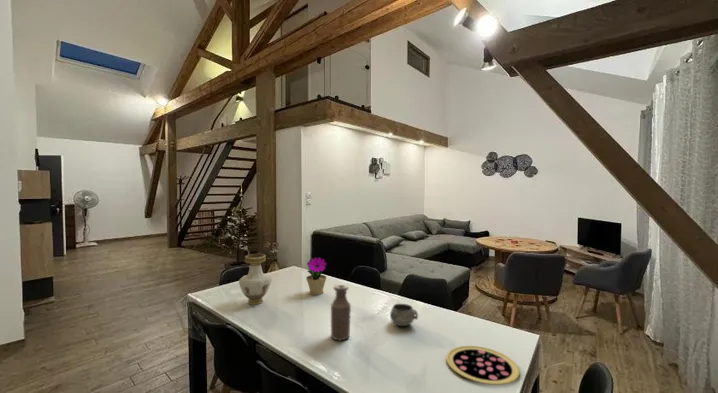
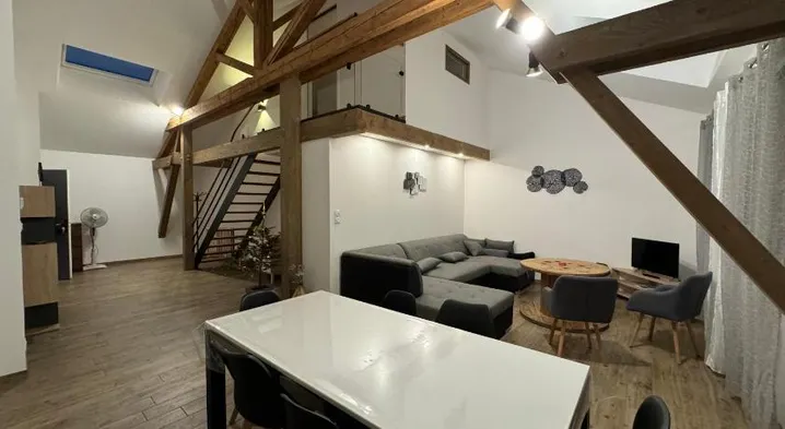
- flower pot [305,256,328,296]
- bottle [330,284,352,342]
- vase [238,253,273,306]
- decorative bowl [389,303,419,327]
- pizza [445,345,521,386]
